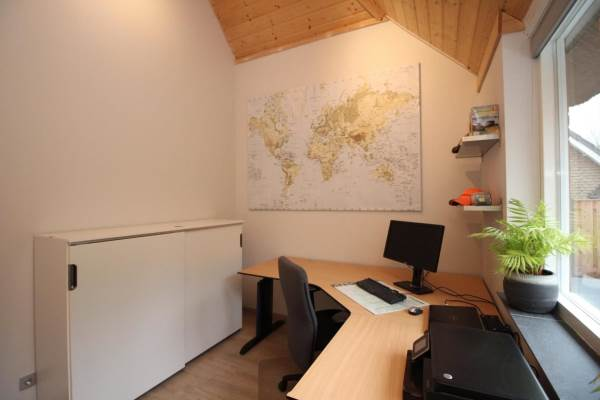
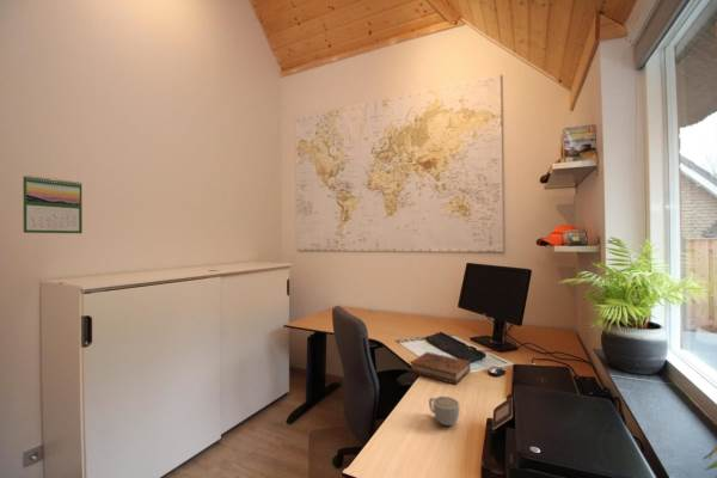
+ book [409,351,471,386]
+ mug [428,396,460,427]
+ calendar [22,174,84,234]
